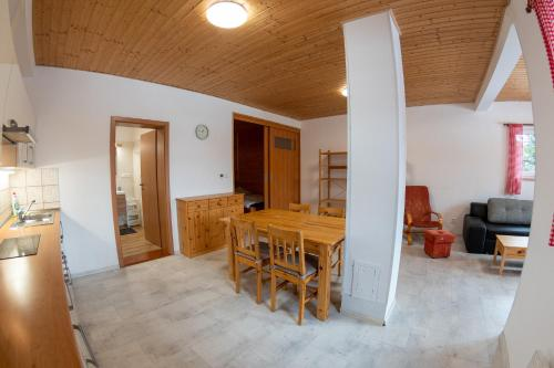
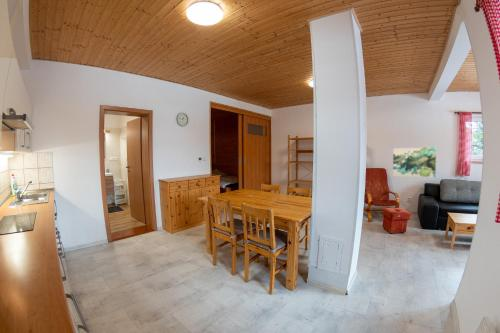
+ wall art [392,146,437,179]
